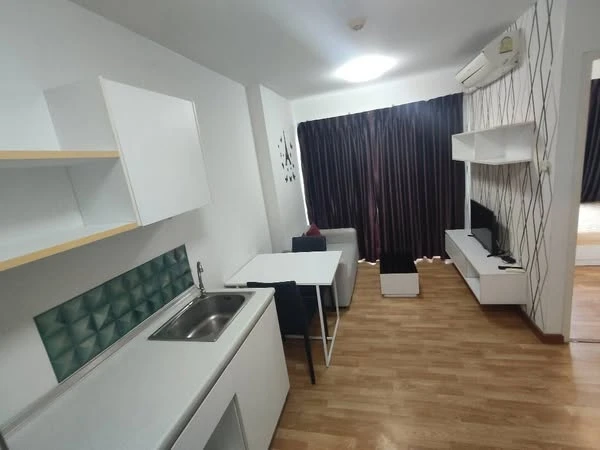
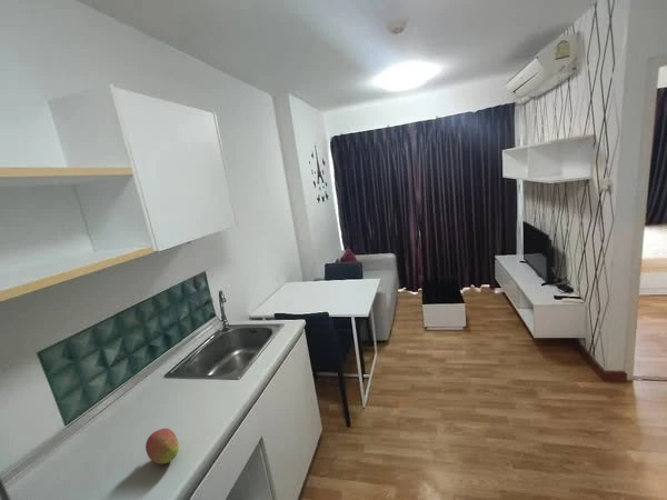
+ fruit [145,428,180,464]
